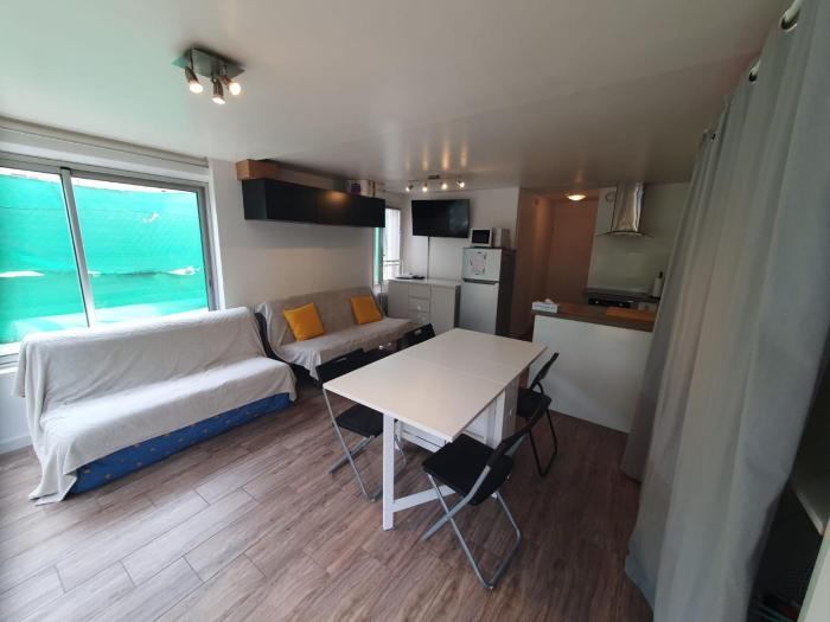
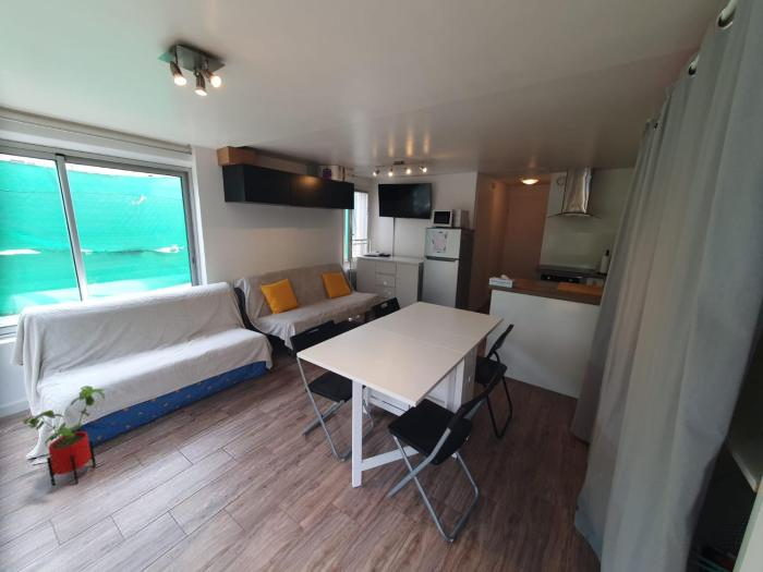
+ house plant [22,385,106,486]
